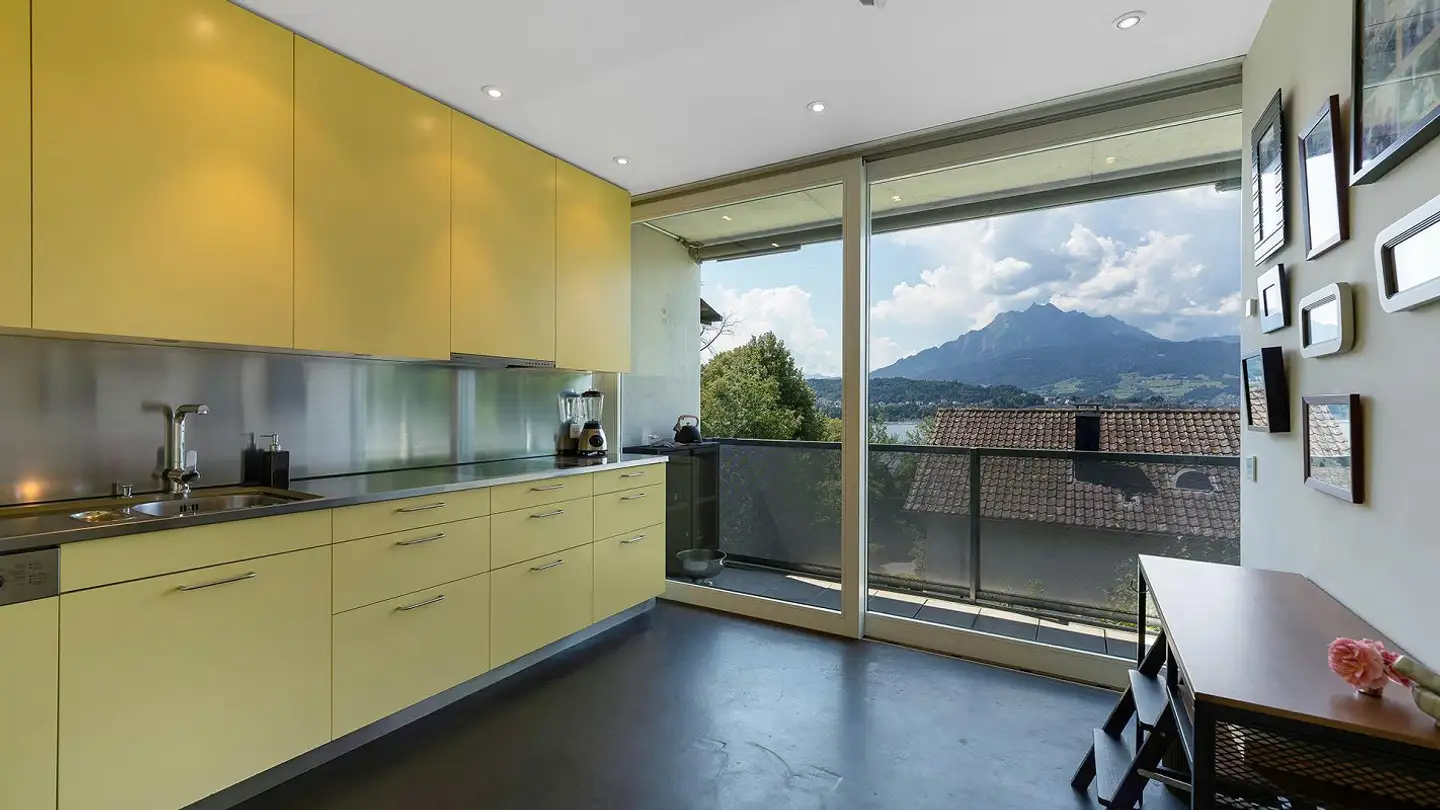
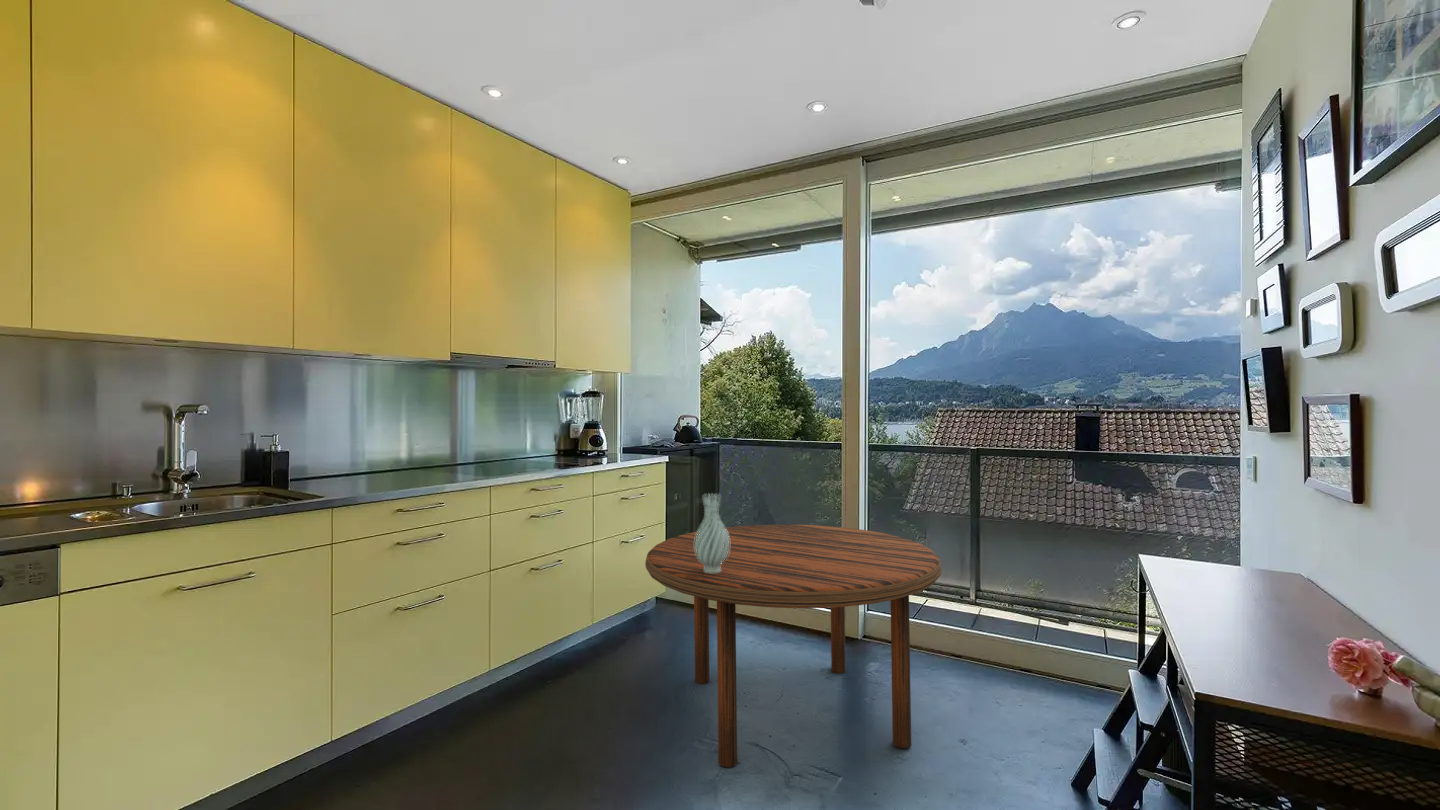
+ dining table [644,524,943,768]
+ vase [694,492,730,573]
